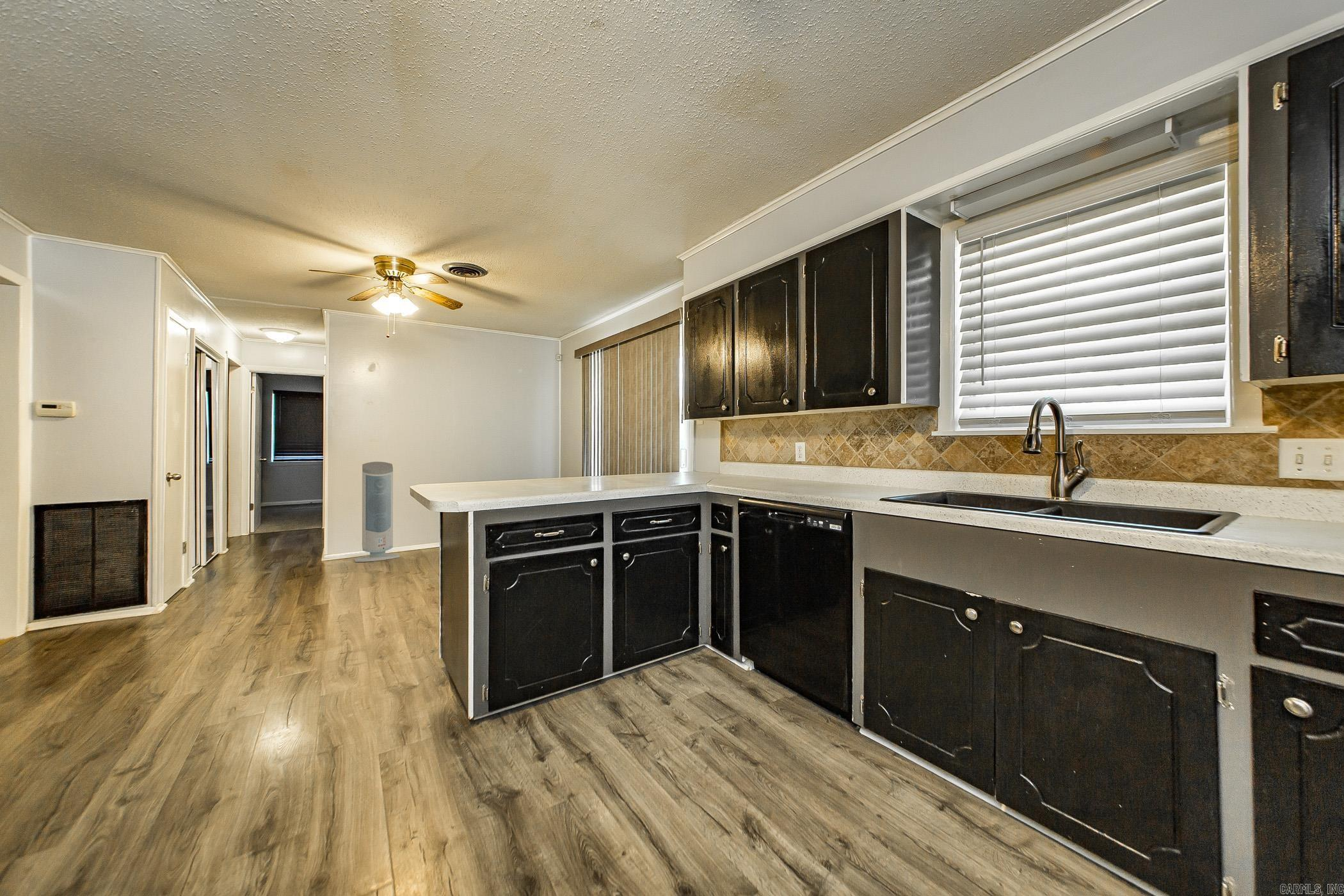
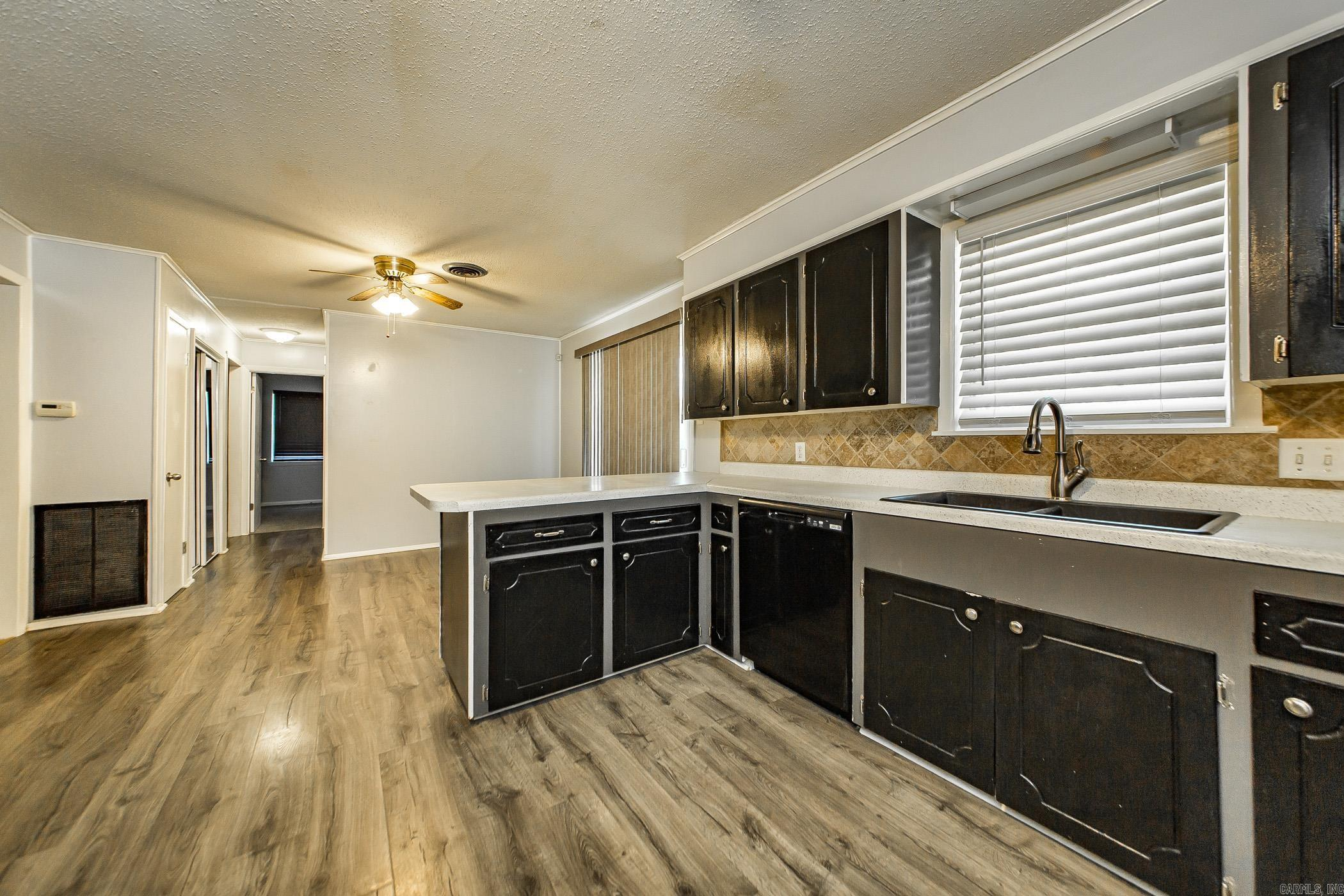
- air purifier [354,461,401,563]
